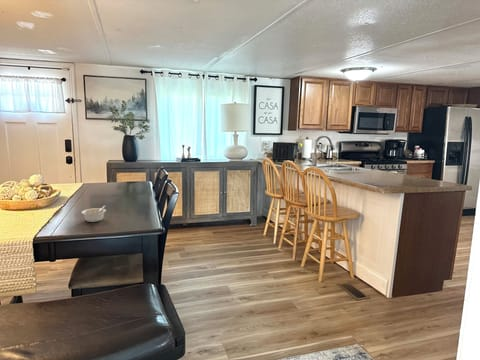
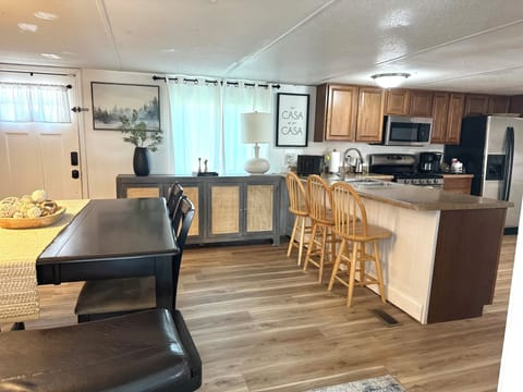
- legume [81,205,107,223]
